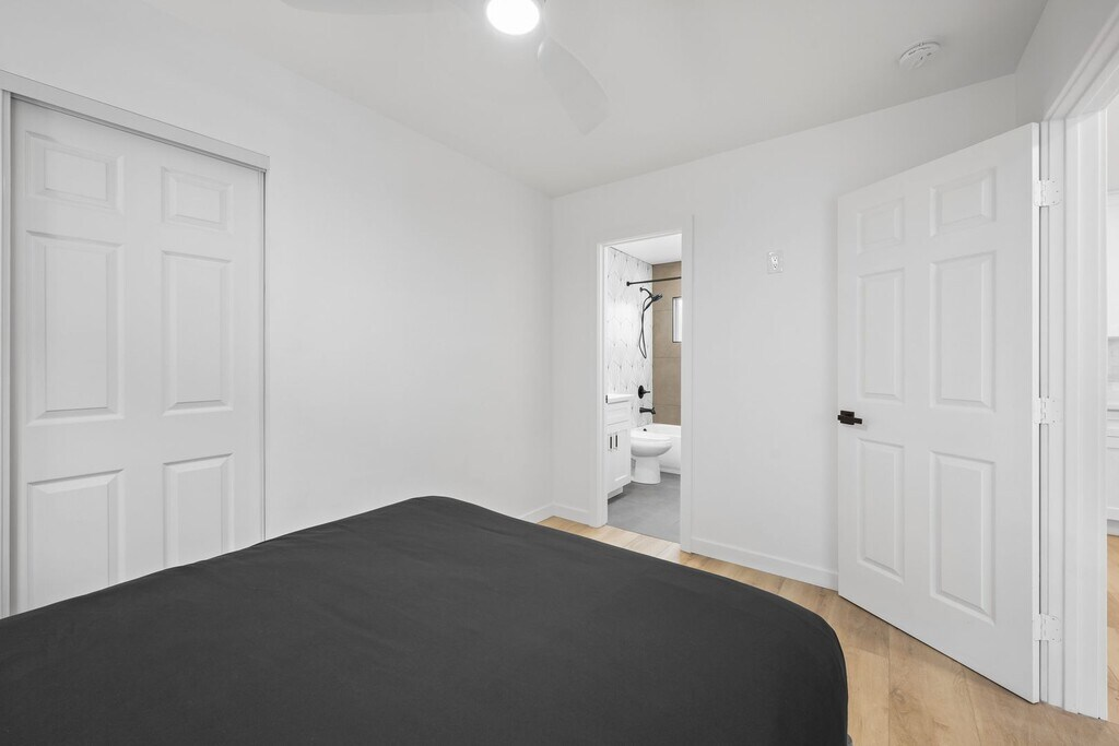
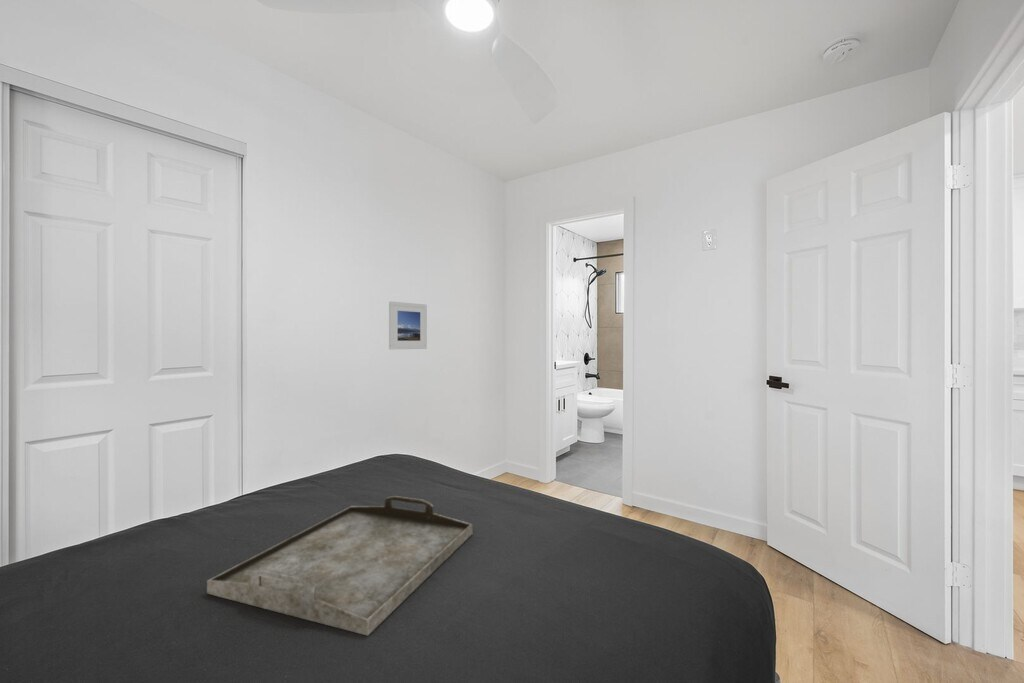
+ serving tray [206,495,473,637]
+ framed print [388,300,428,350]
